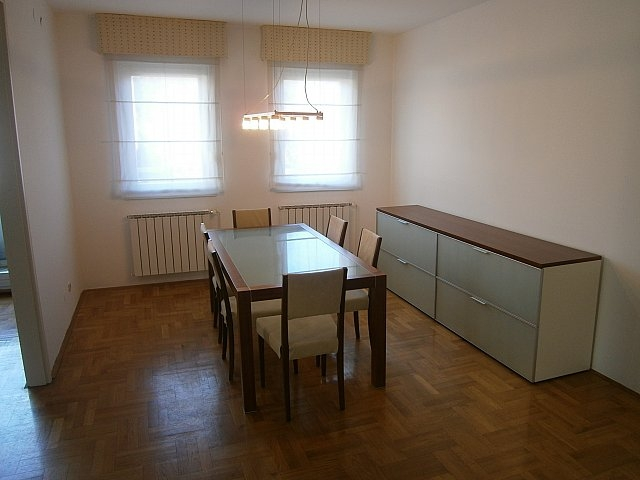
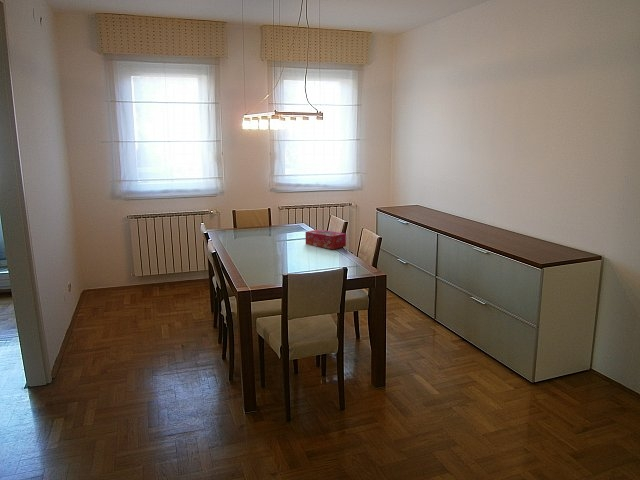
+ tissue box [305,228,347,250]
